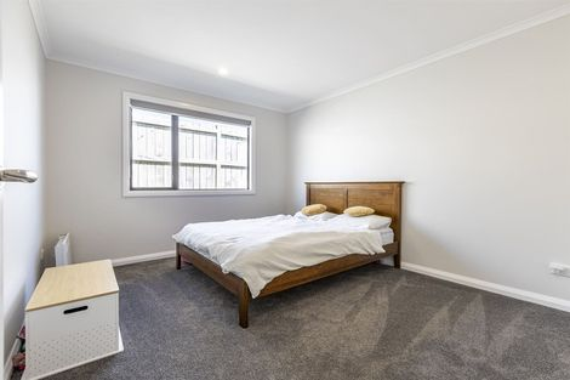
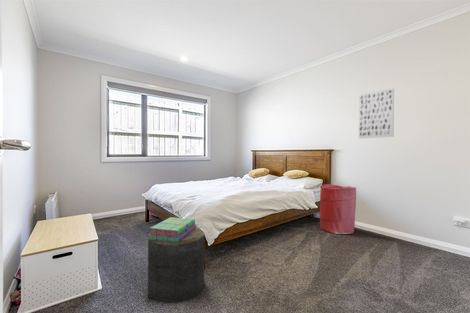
+ stool [147,227,205,304]
+ laundry hamper [319,183,357,235]
+ wall art [358,87,395,139]
+ stack of books [147,216,197,243]
